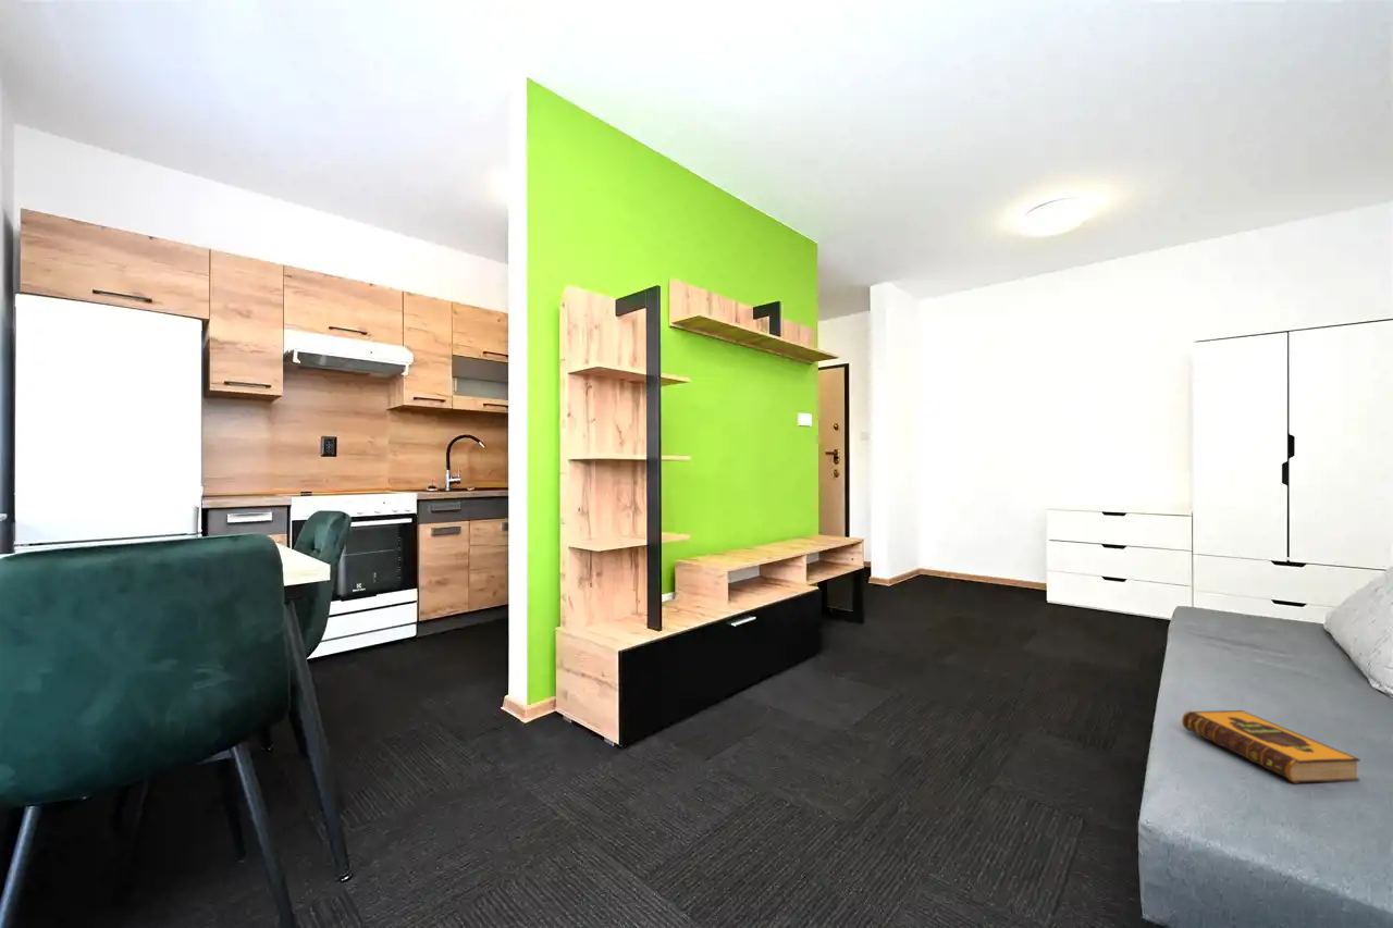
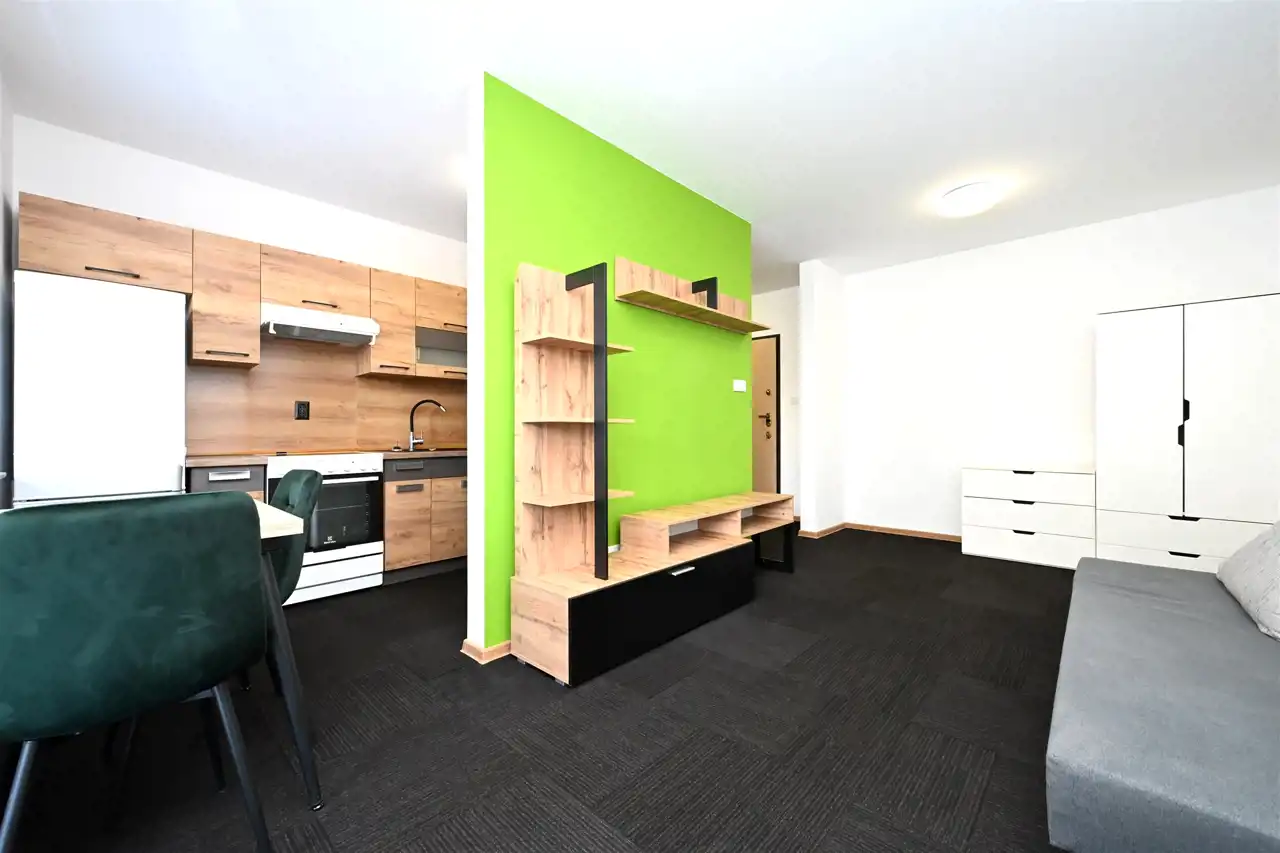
- hardback book [1181,709,1361,784]
